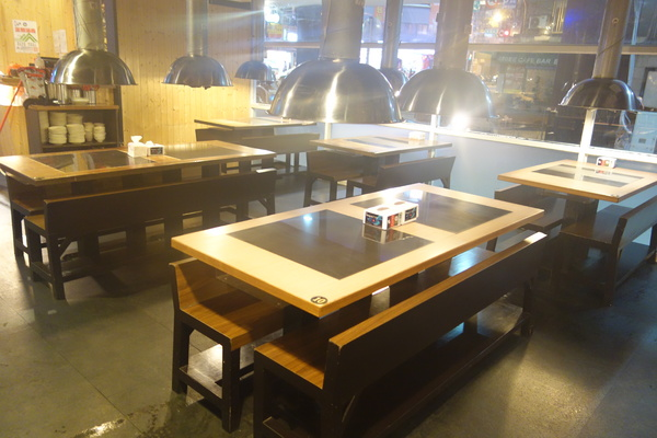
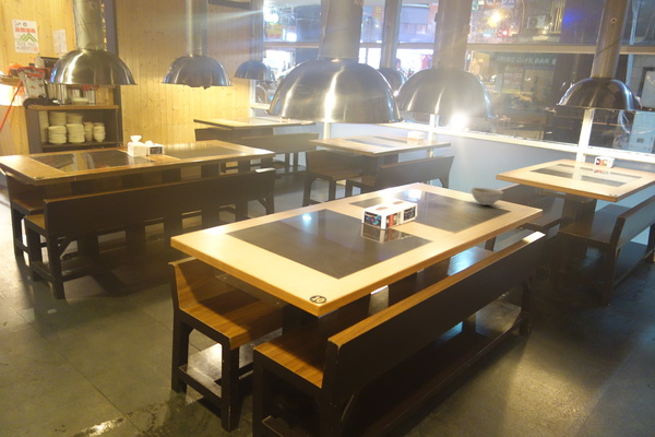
+ bowl [469,187,504,206]
